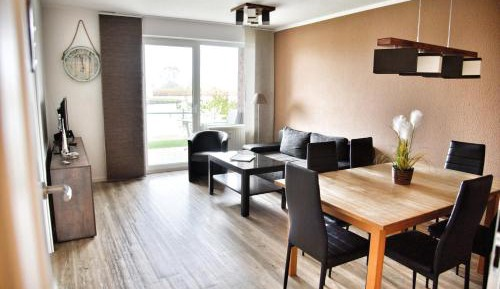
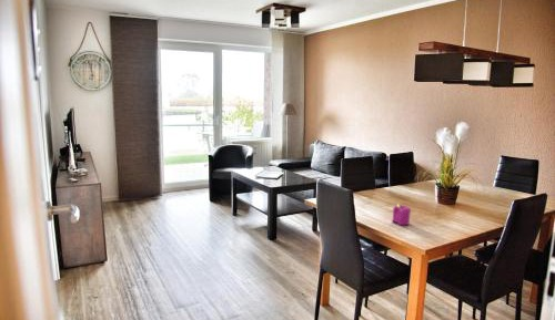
+ candle [391,203,412,226]
